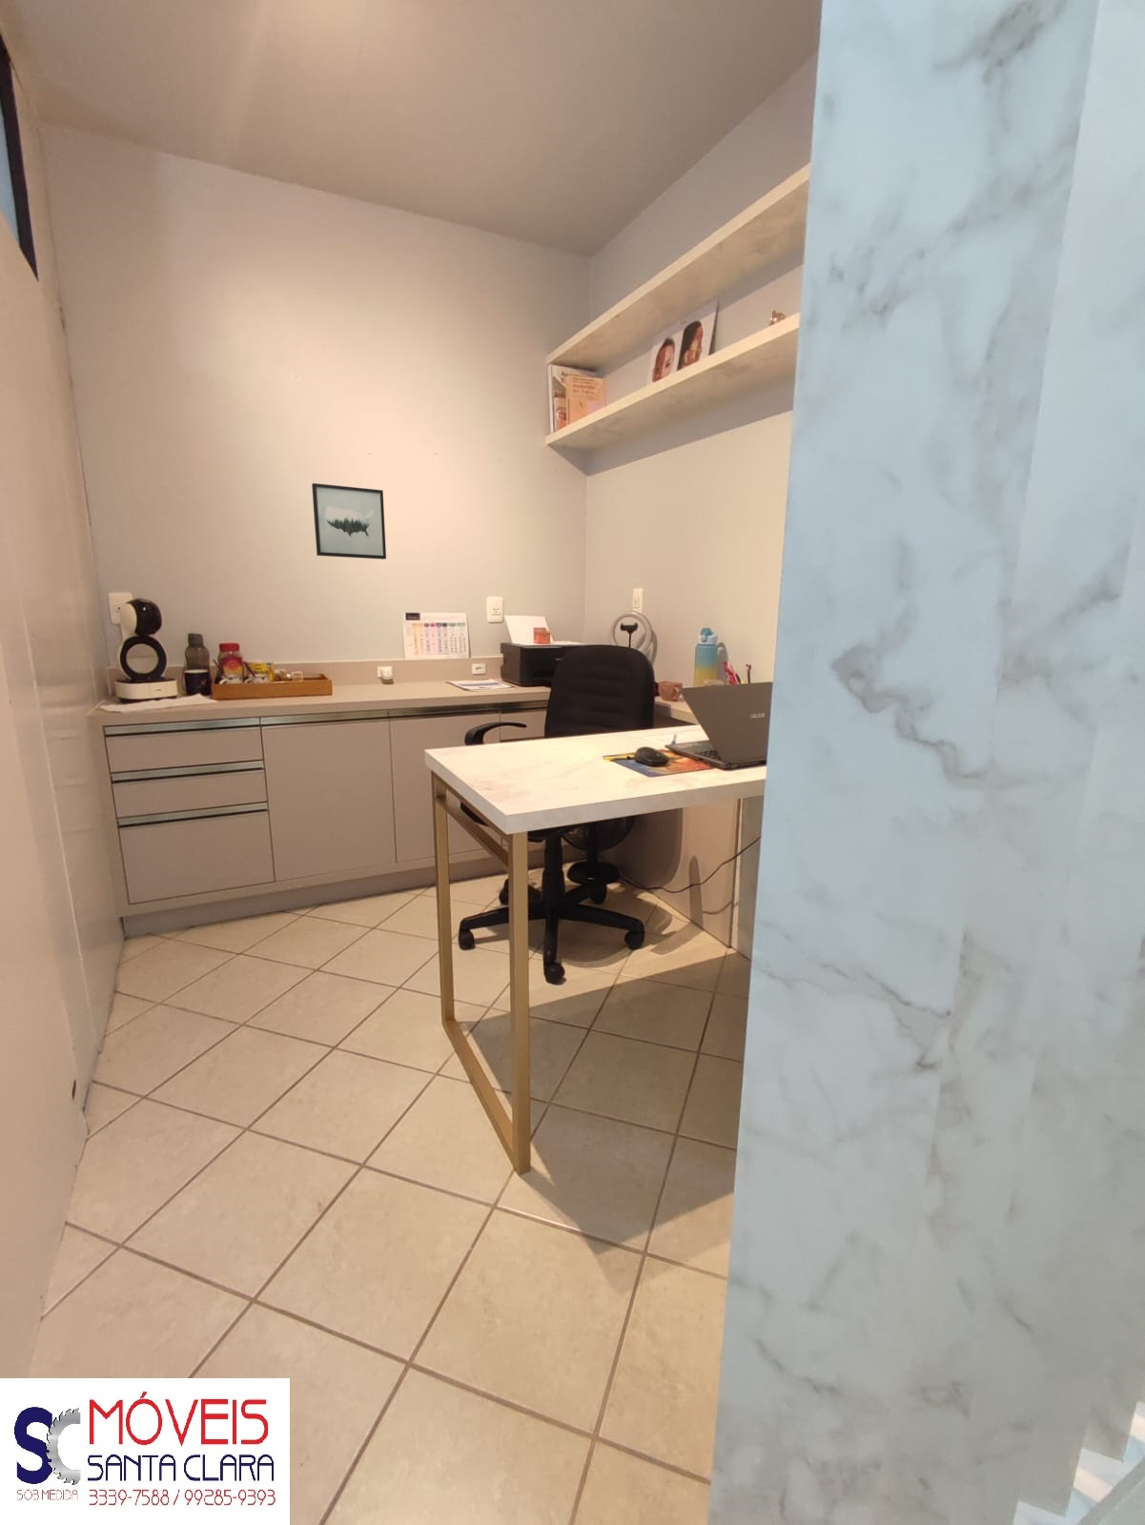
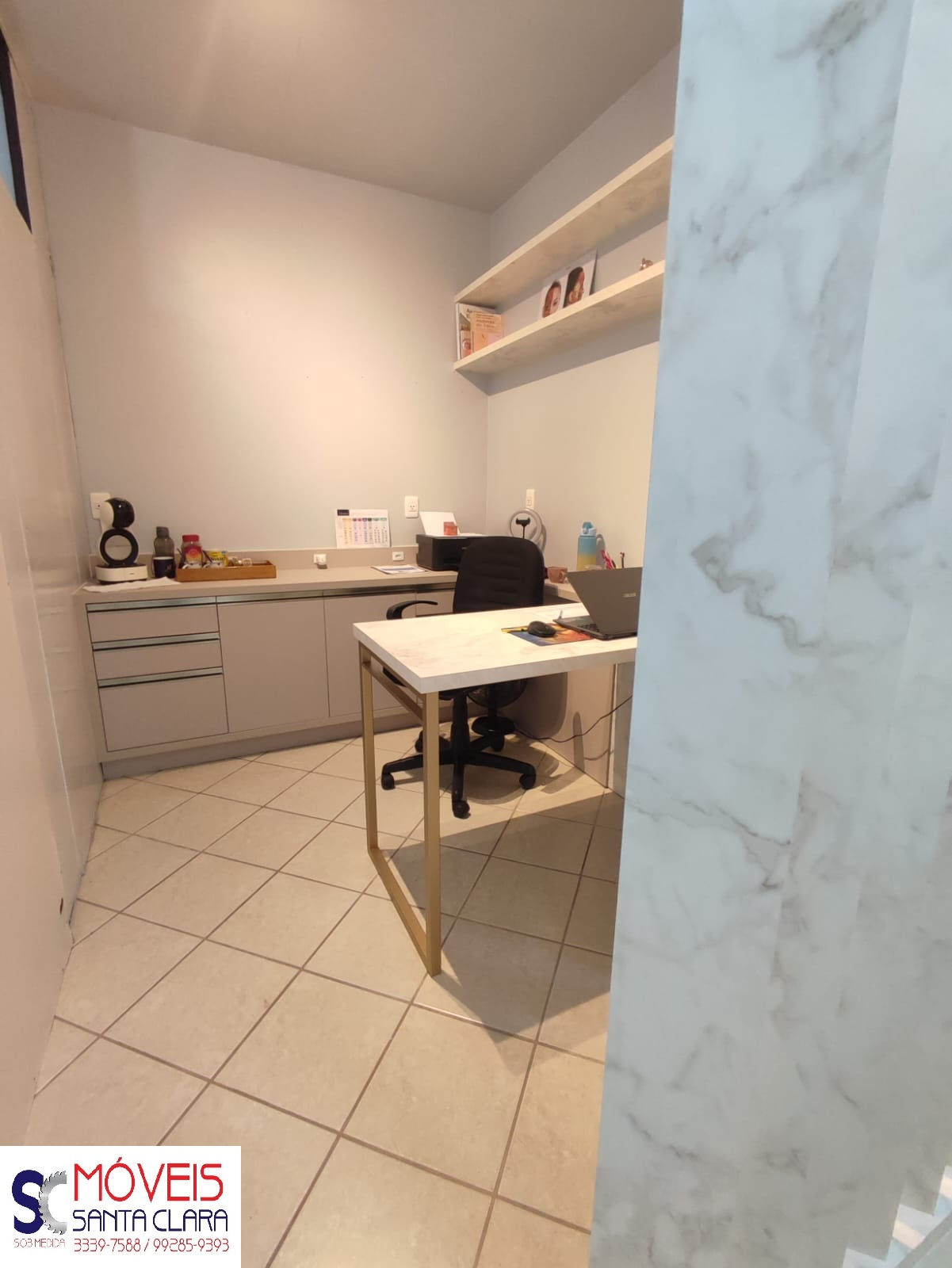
- wall art [310,482,387,560]
